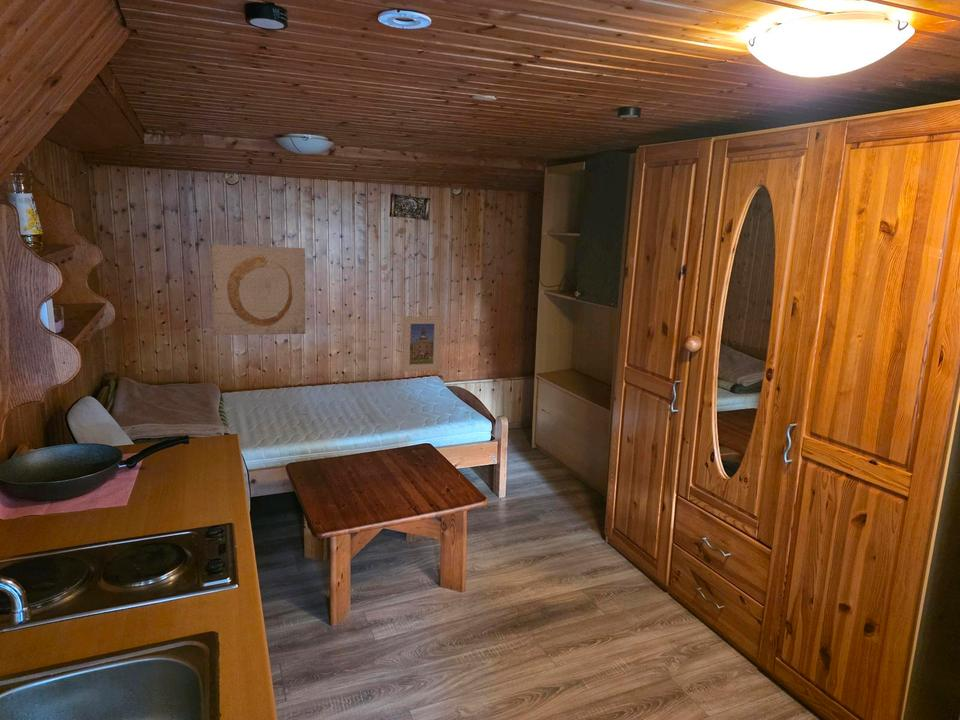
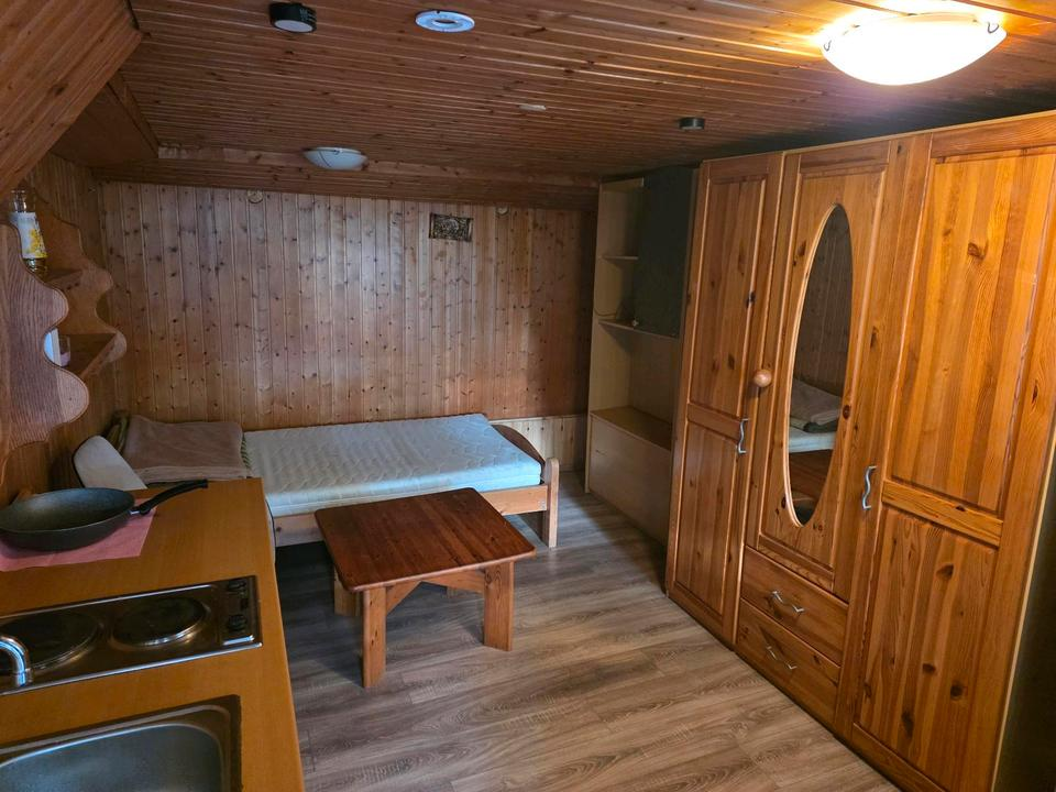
- wall art [210,244,306,336]
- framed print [401,315,442,373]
